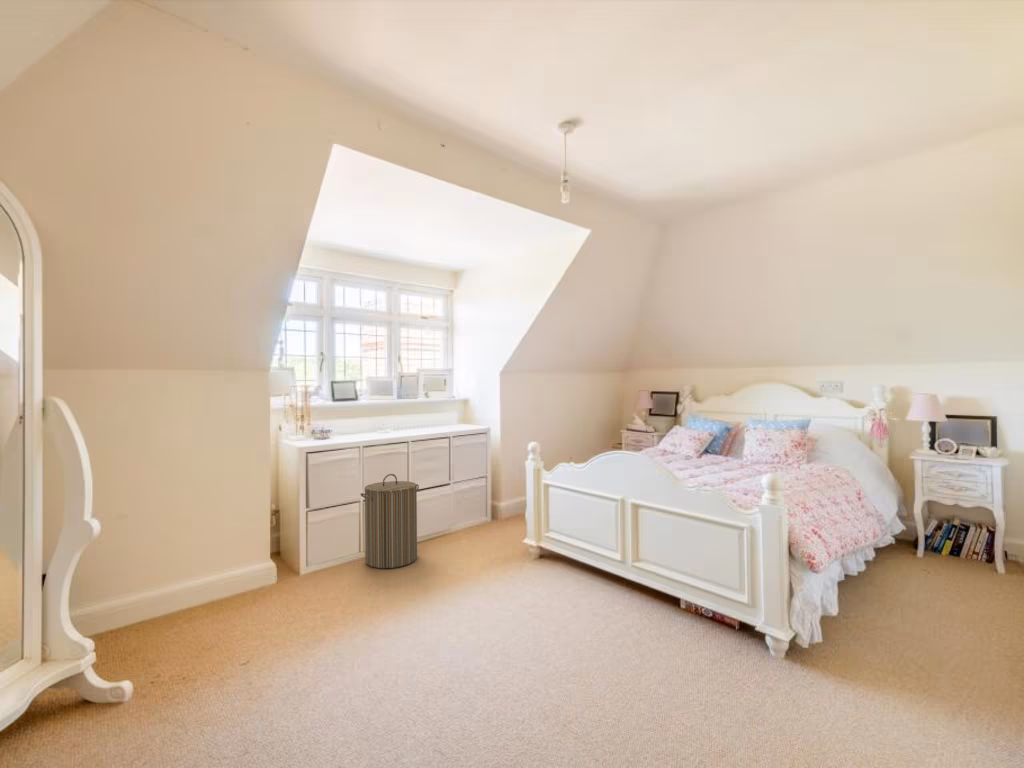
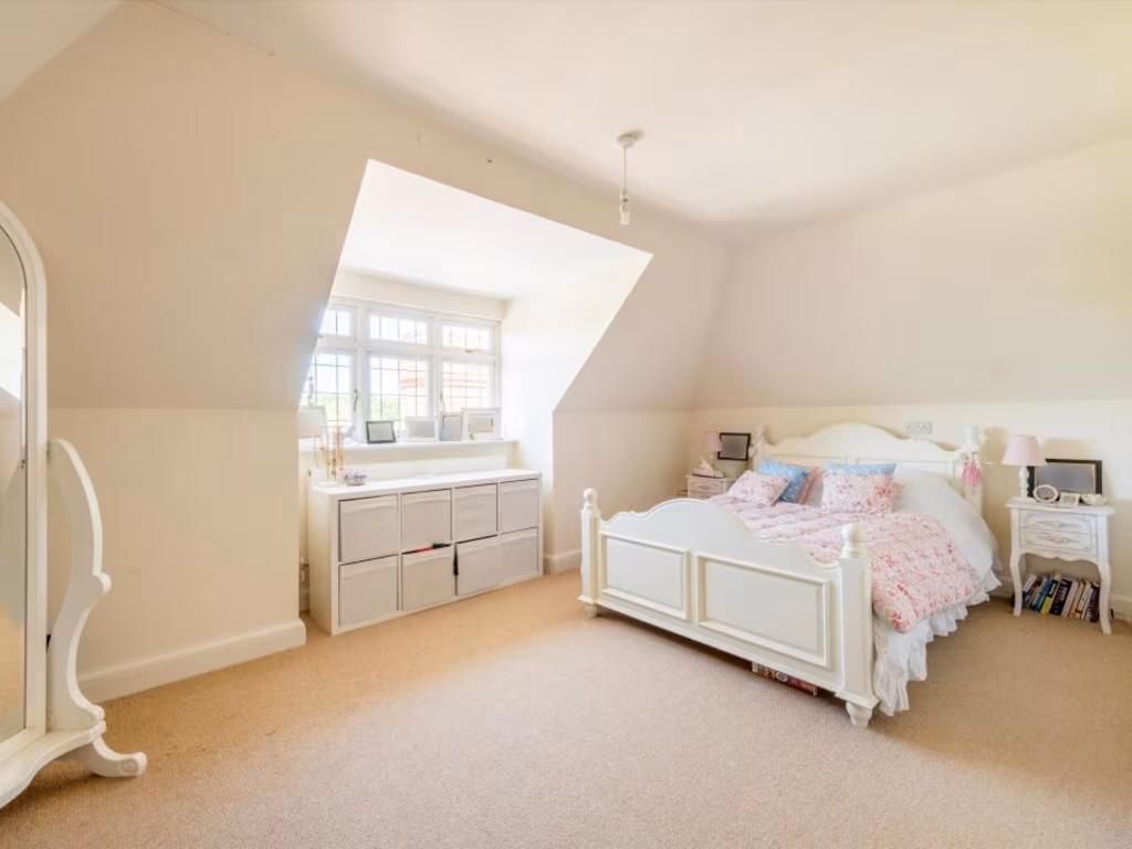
- laundry hamper [360,473,420,569]
